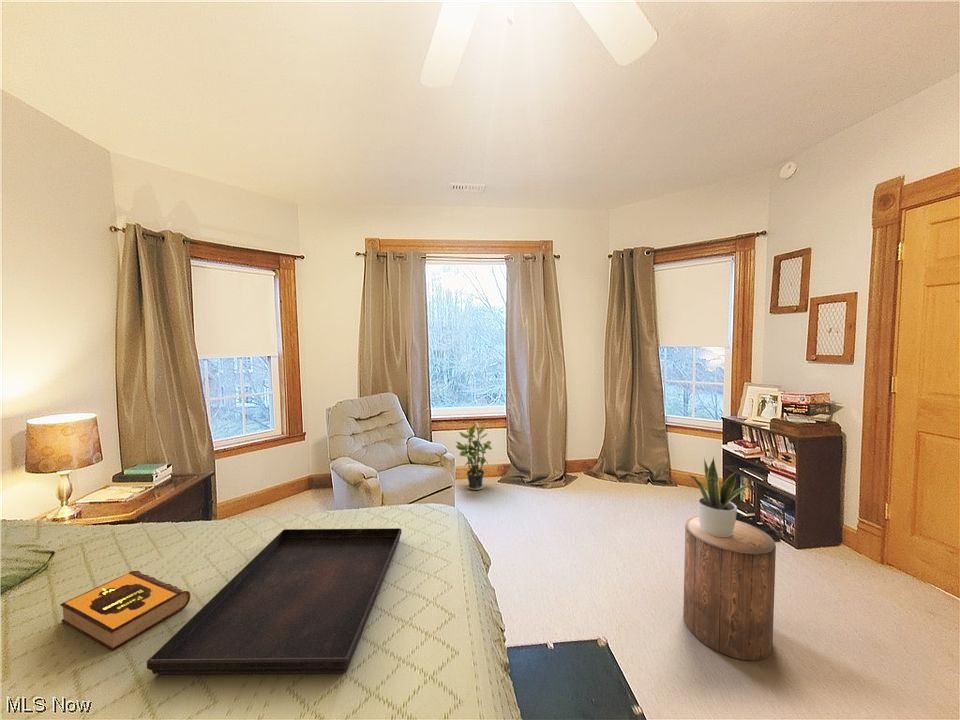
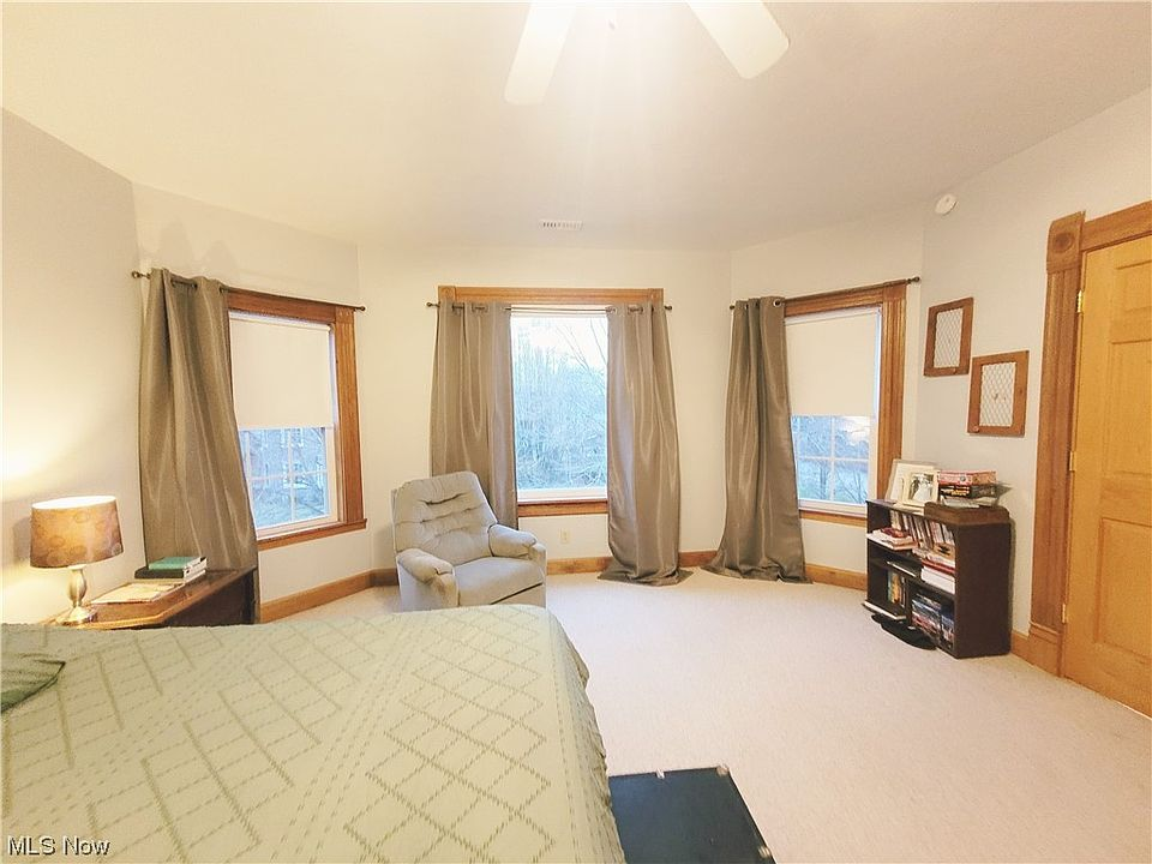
- stool [682,515,777,662]
- serving tray [146,527,403,675]
- potted plant [455,421,493,491]
- hardback book [59,569,192,652]
- potted plant [686,456,753,537]
